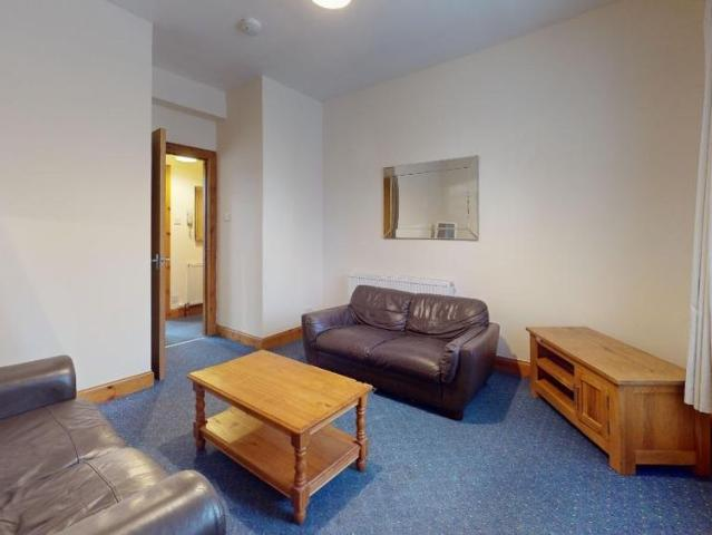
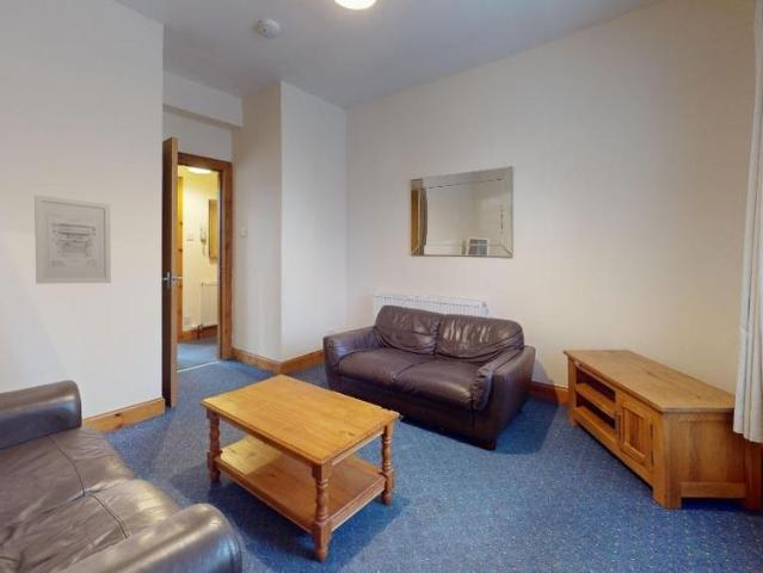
+ wall art [33,193,112,285]
